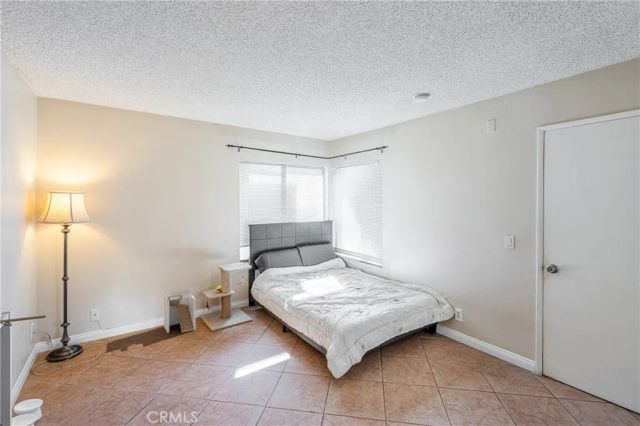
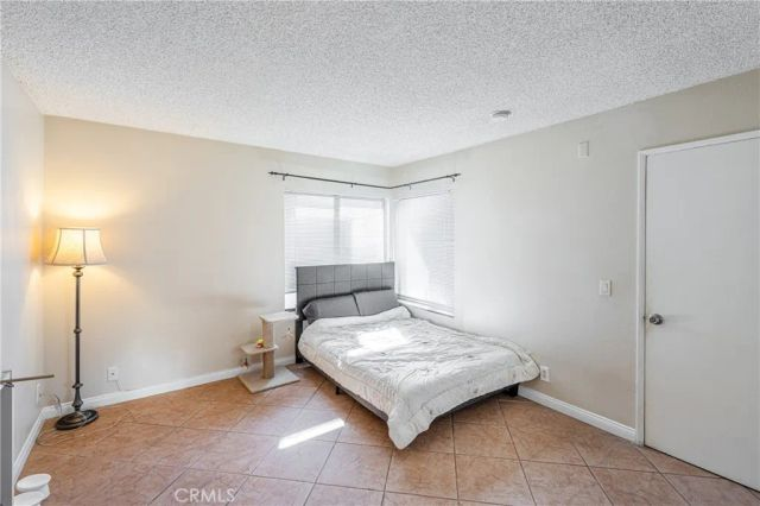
- staircase [163,289,196,334]
